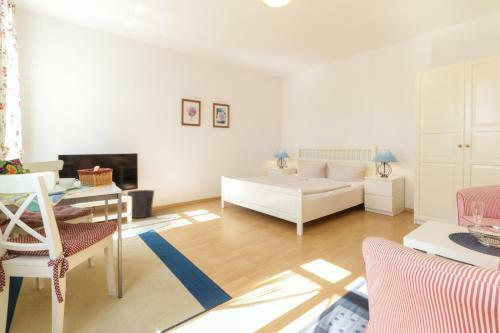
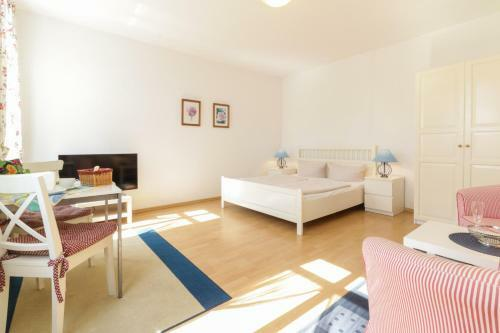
- waste bin [126,189,155,219]
